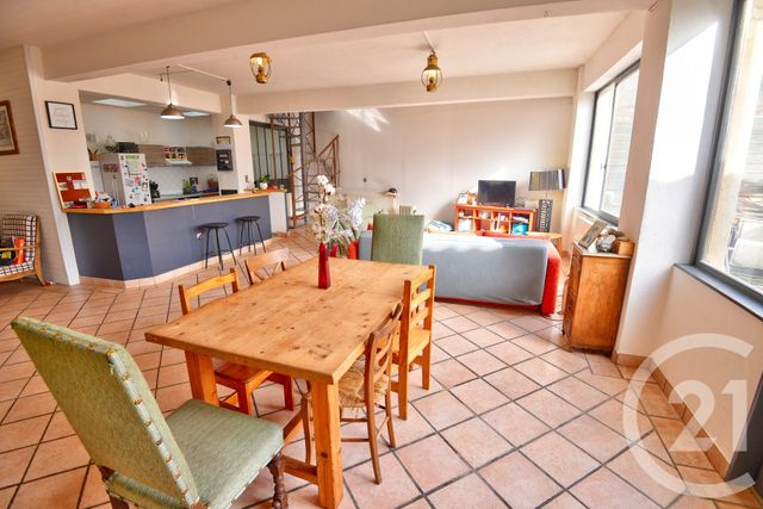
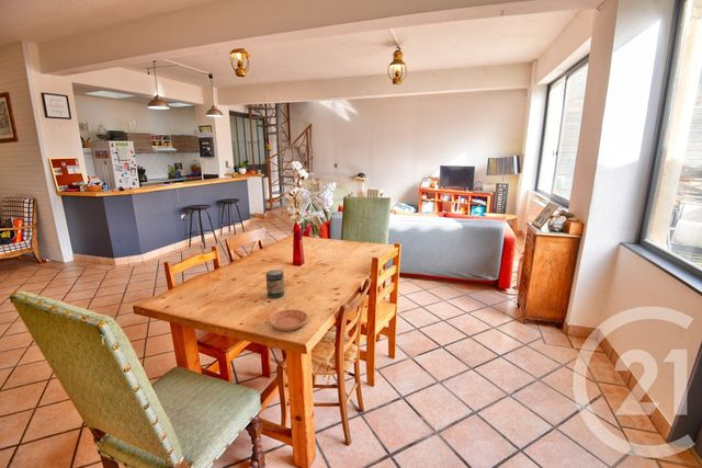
+ saucer [268,309,309,332]
+ jar [265,269,285,299]
